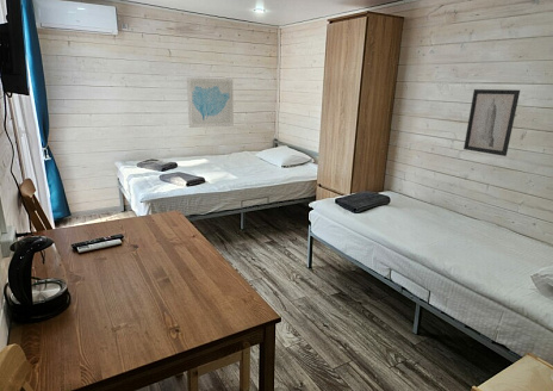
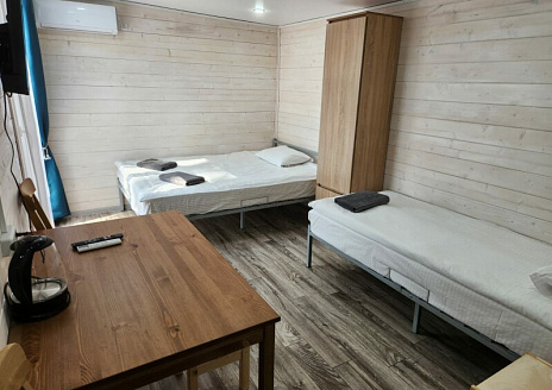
- wall art [462,88,521,157]
- wall art [186,76,235,129]
